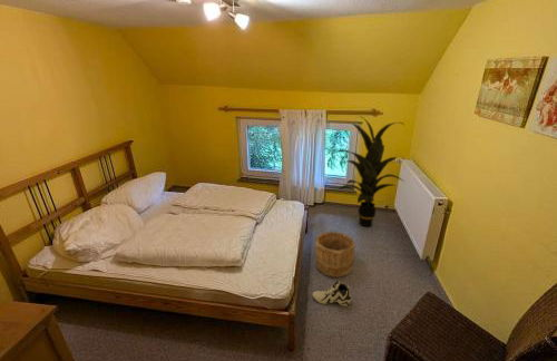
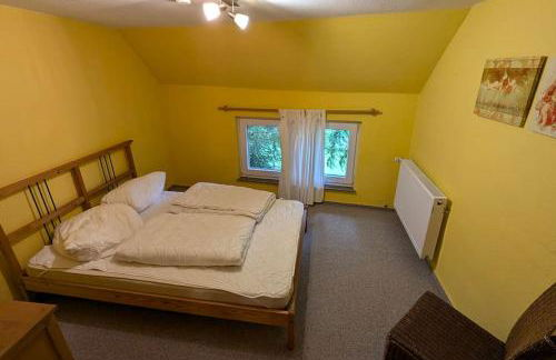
- wooden bucket [314,231,356,279]
- indoor plant [334,115,405,227]
- sneaker [312,280,352,308]
